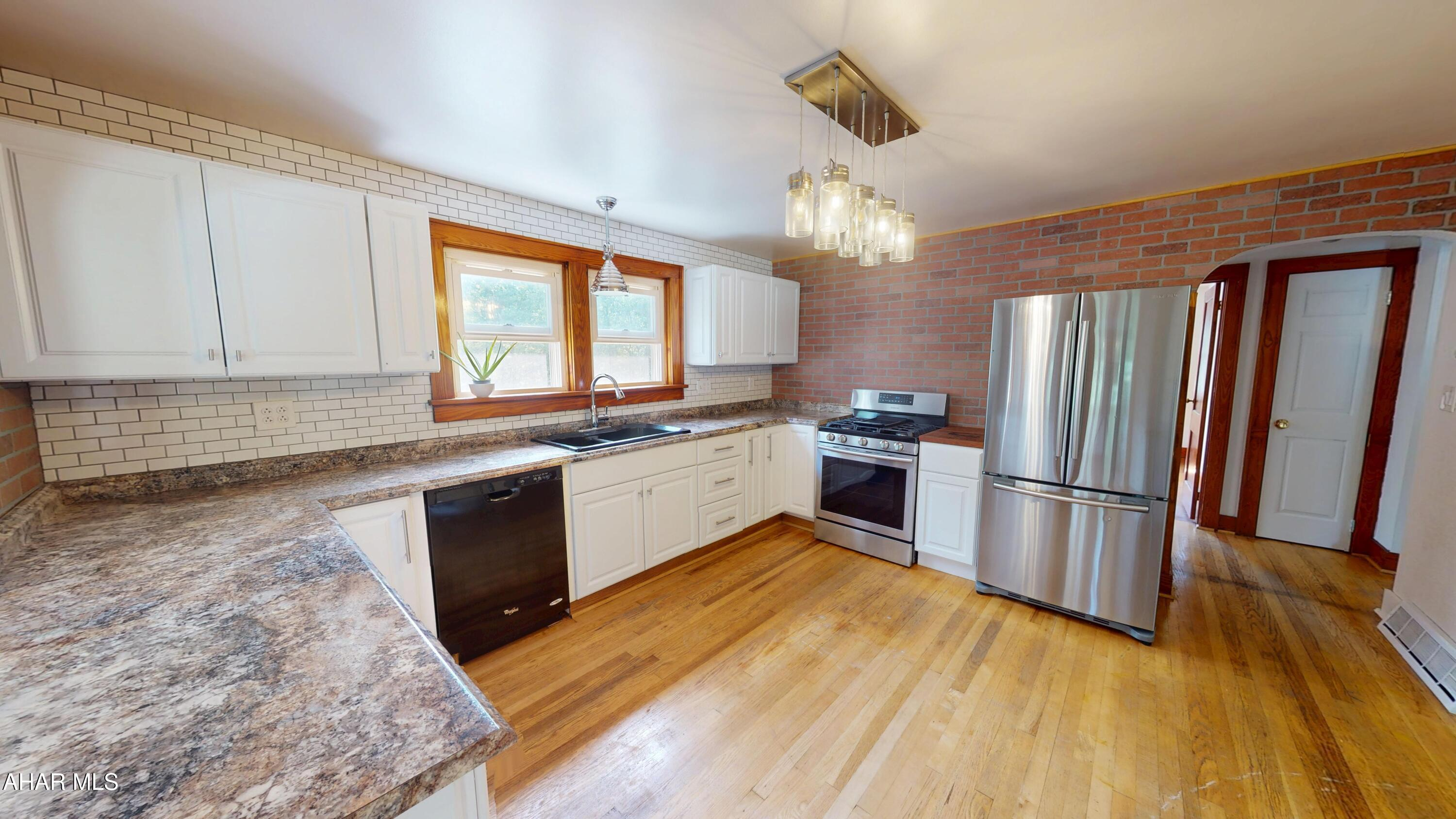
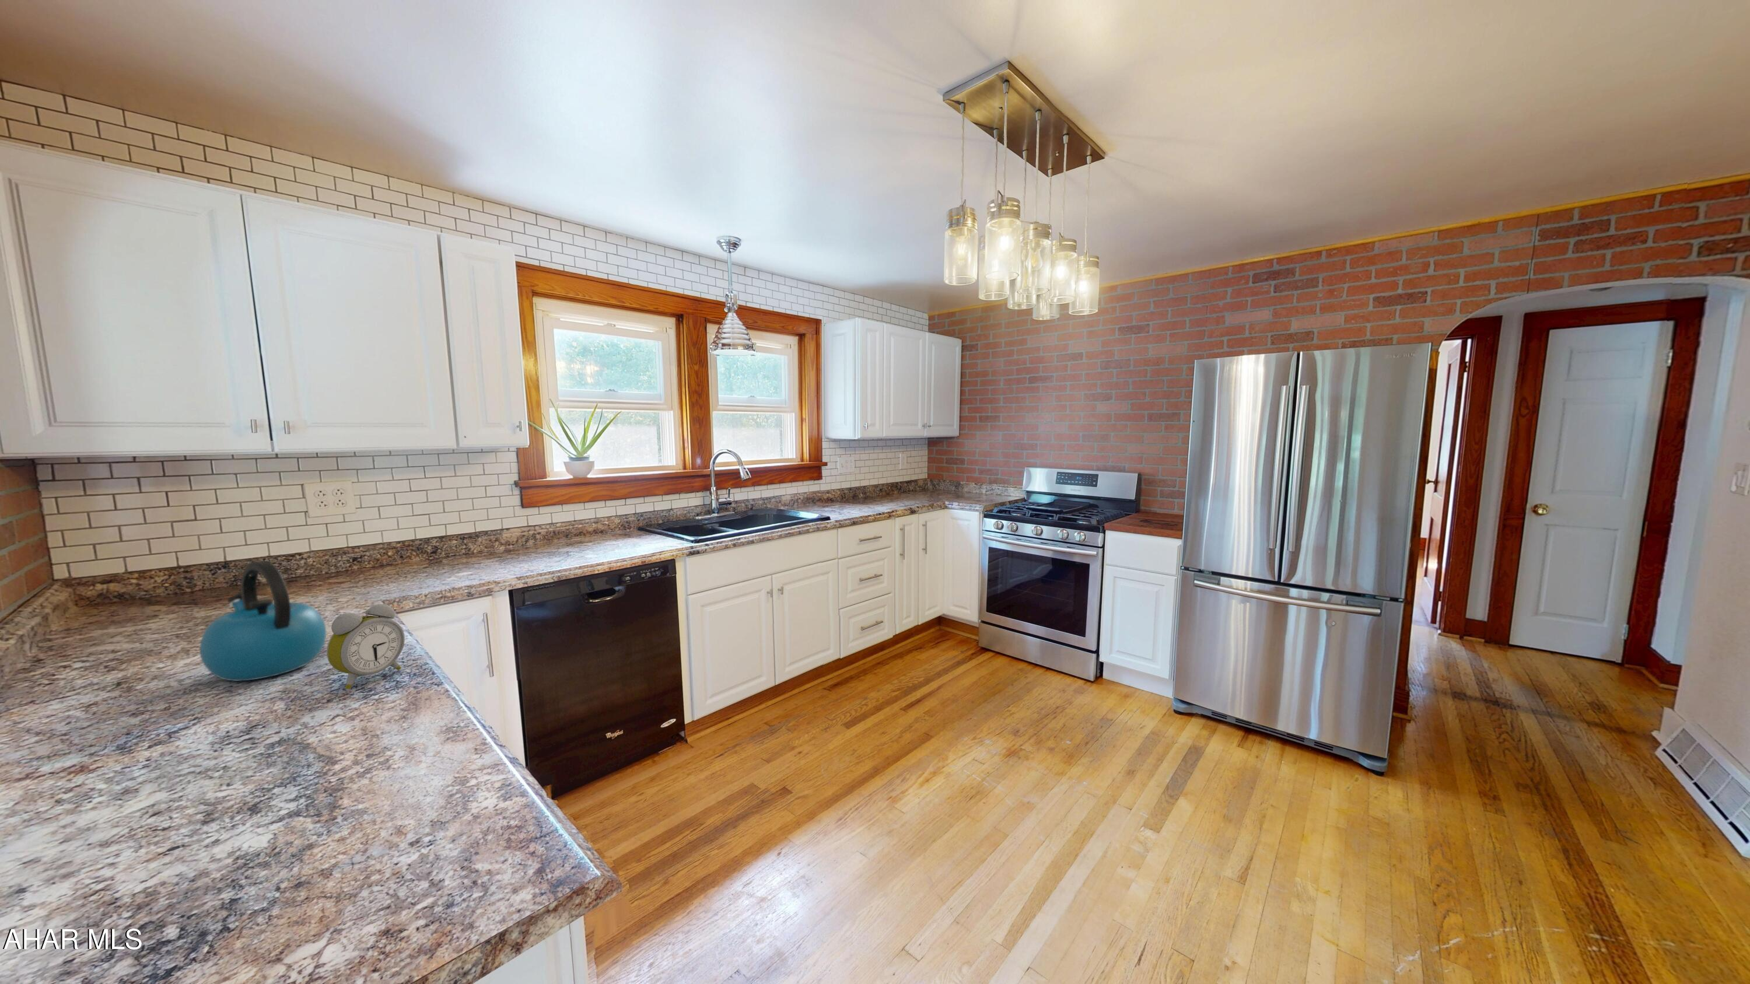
+ alarm clock [326,602,405,690]
+ kettle [198,560,327,682]
